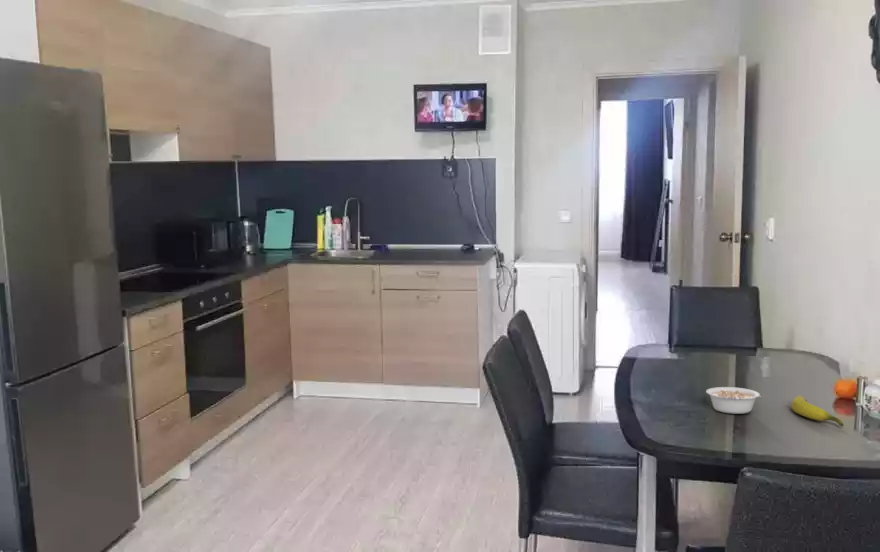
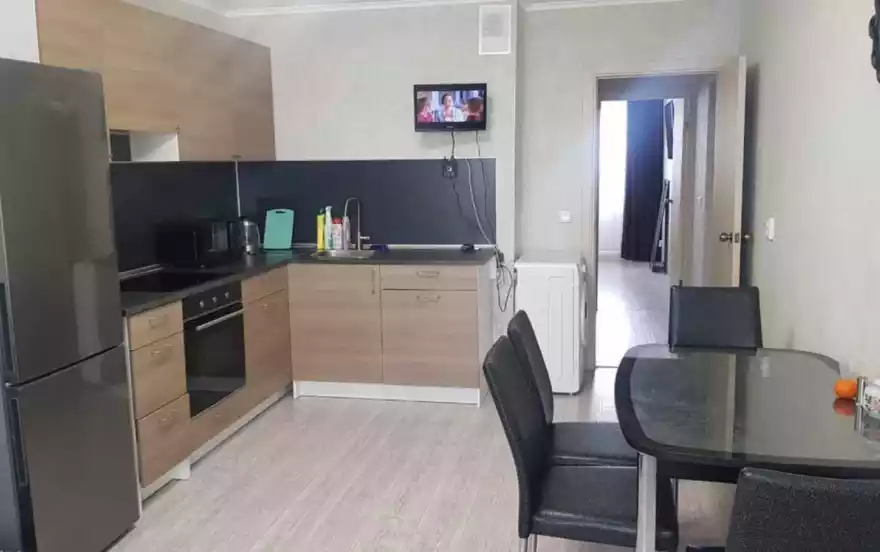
- banana [790,395,845,427]
- legume [705,386,767,415]
